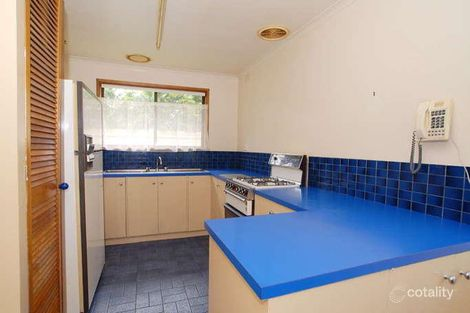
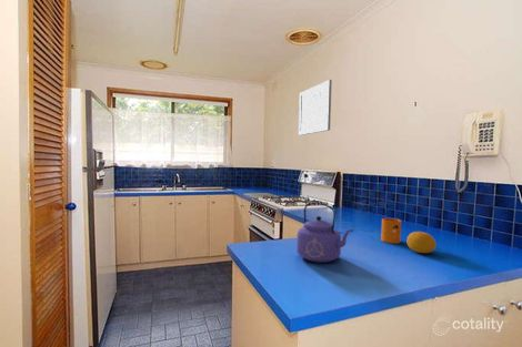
+ wall art [298,79,333,136]
+ kettle [295,202,354,264]
+ mug [380,217,402,245]
+ fruit [405,231,438,254]
